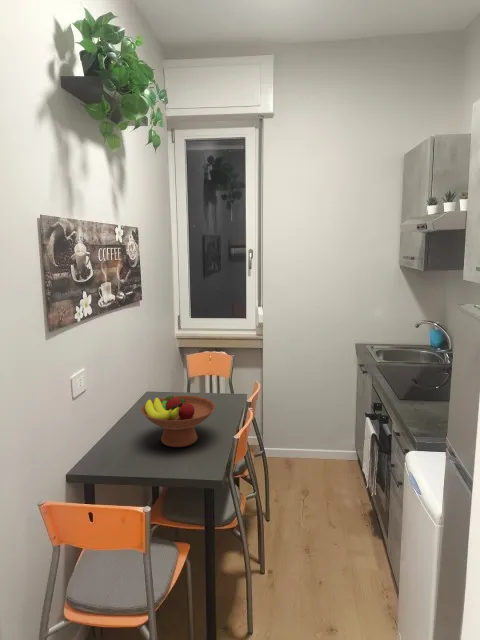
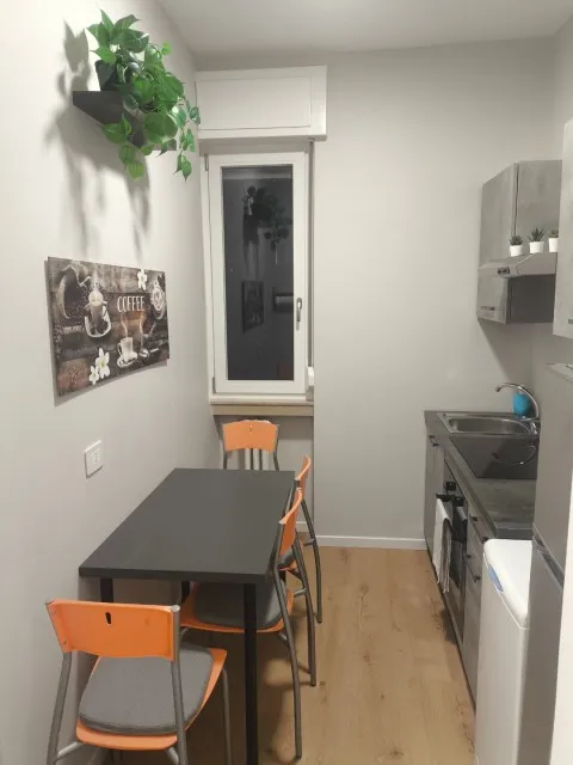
- fruit bowl [140,395,216,448]
